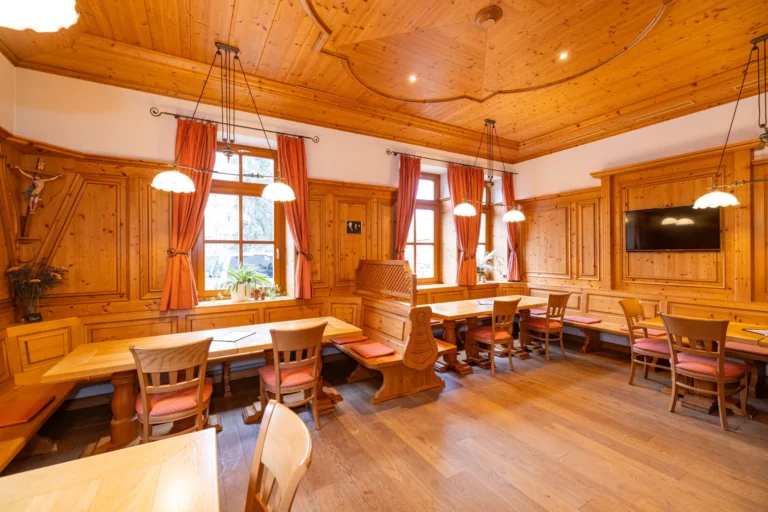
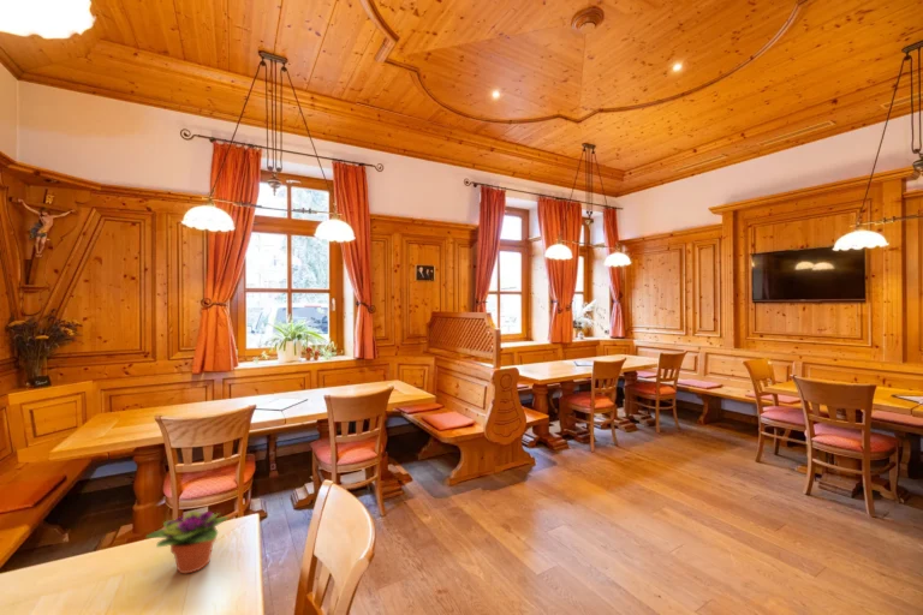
+ potted flower [144,510,231,575]
